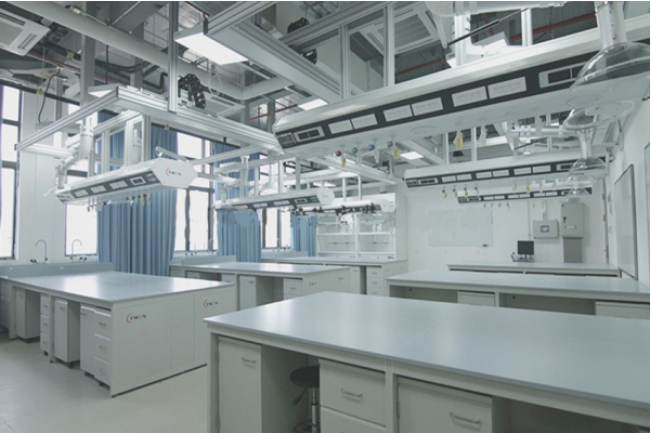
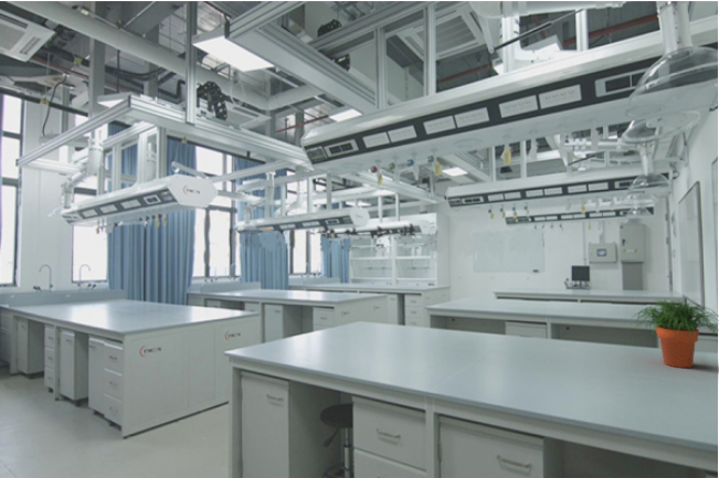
+ potted plant [631,298,719,369]
